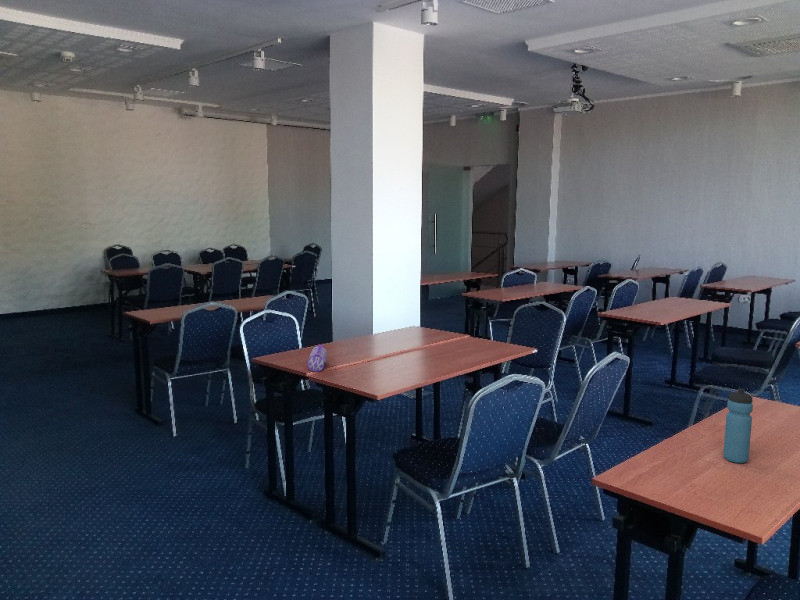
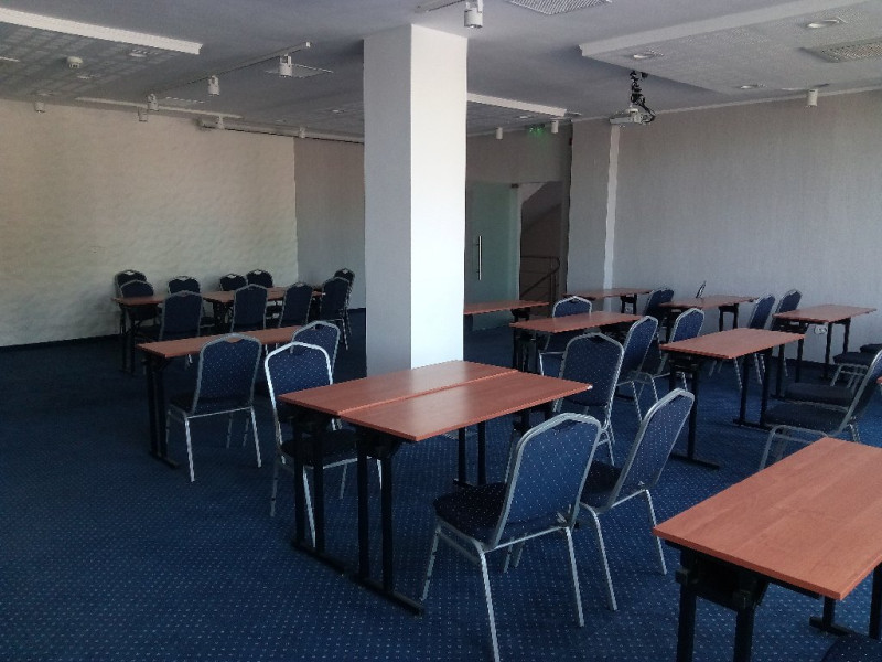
- pencil case [306,344,328,372]
- water bottle [722,387,754,464]
